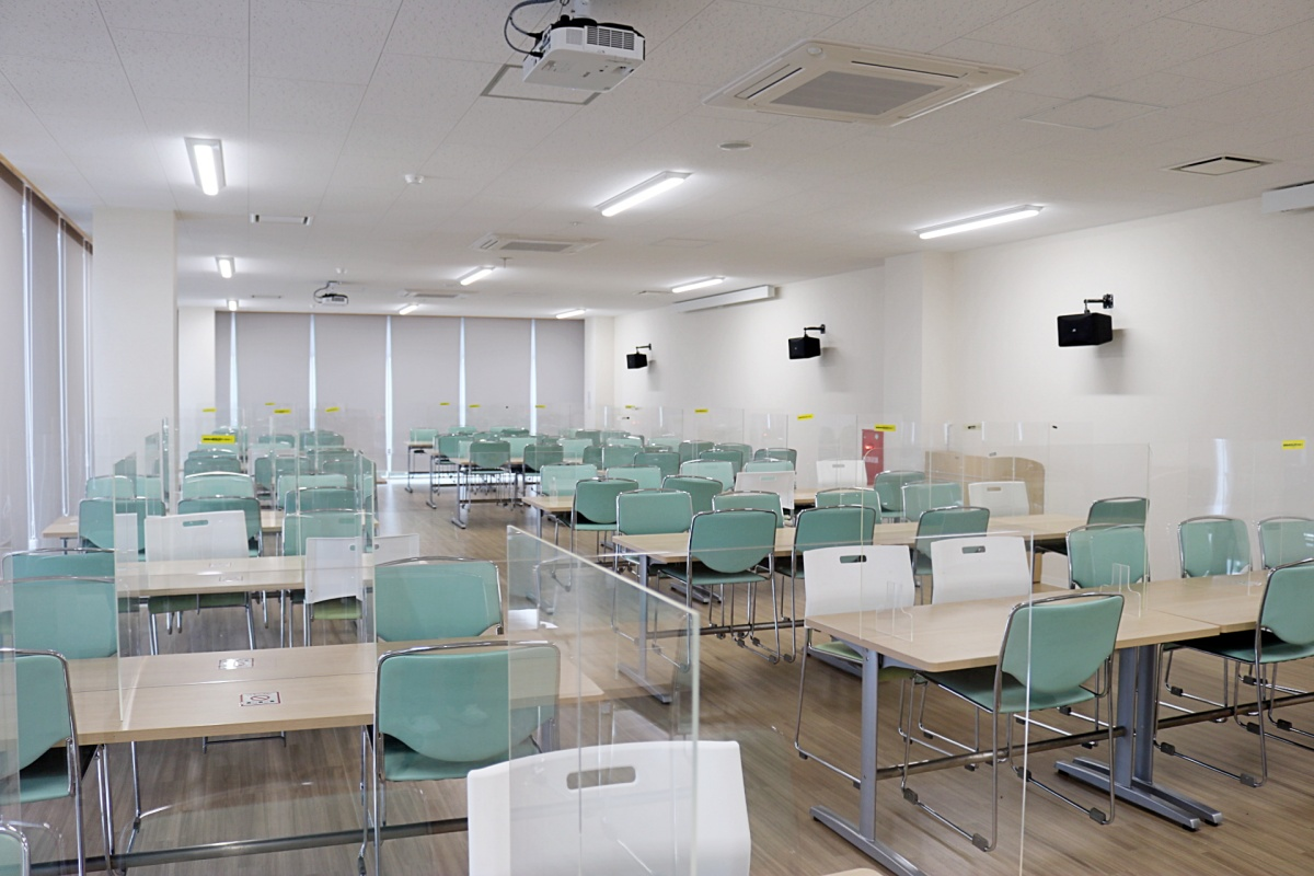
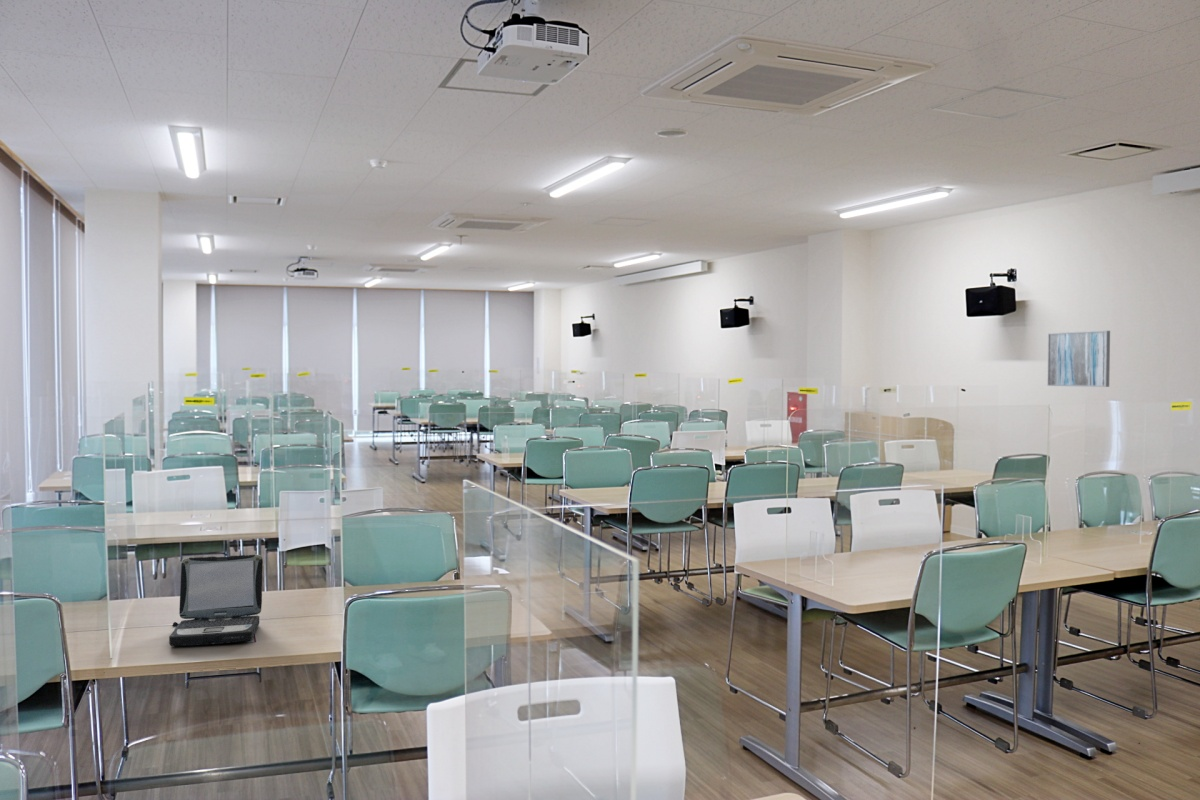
+ laptop [168,554,264,647]
+ wall art [1046,330,1111,388]
